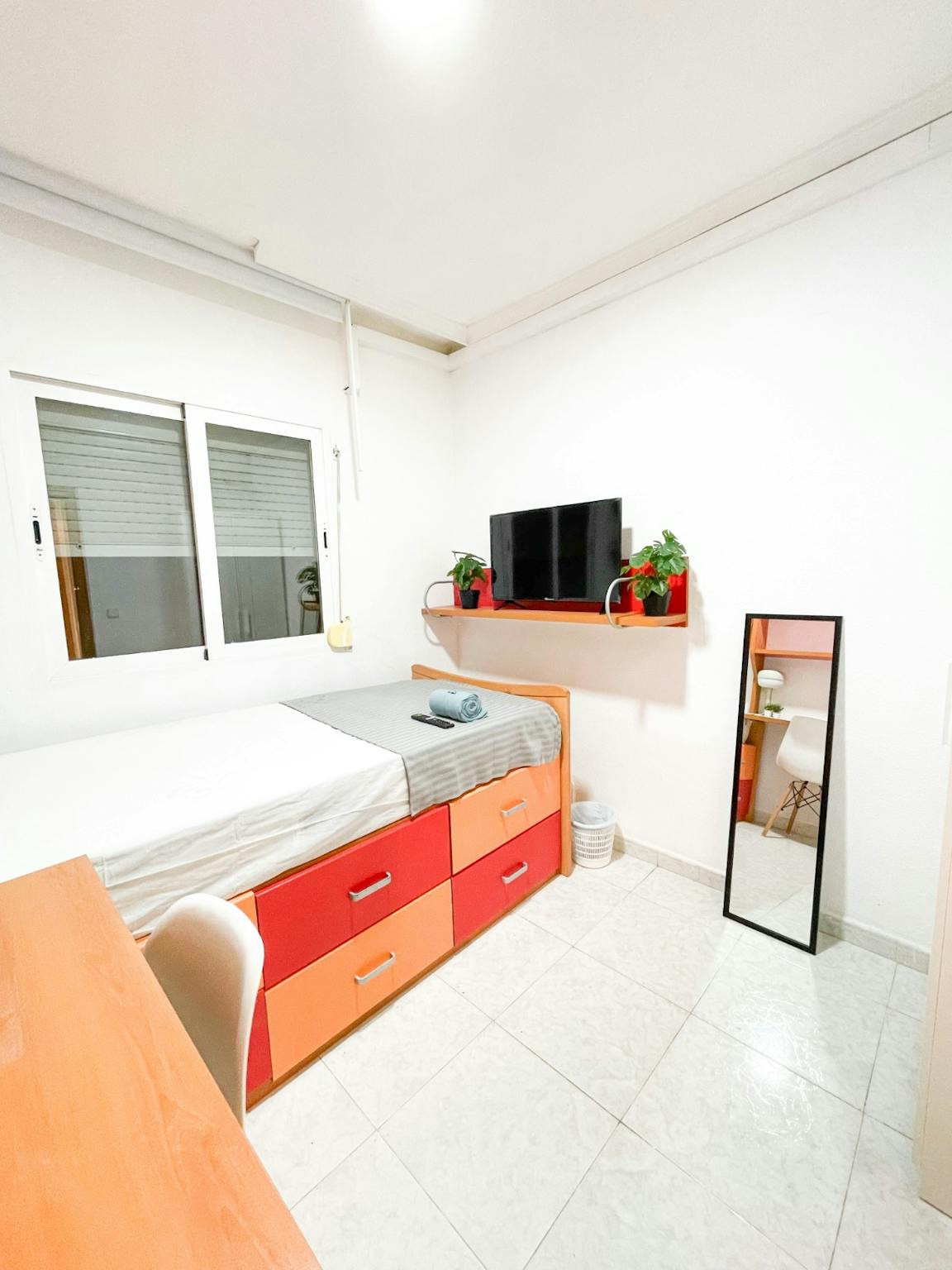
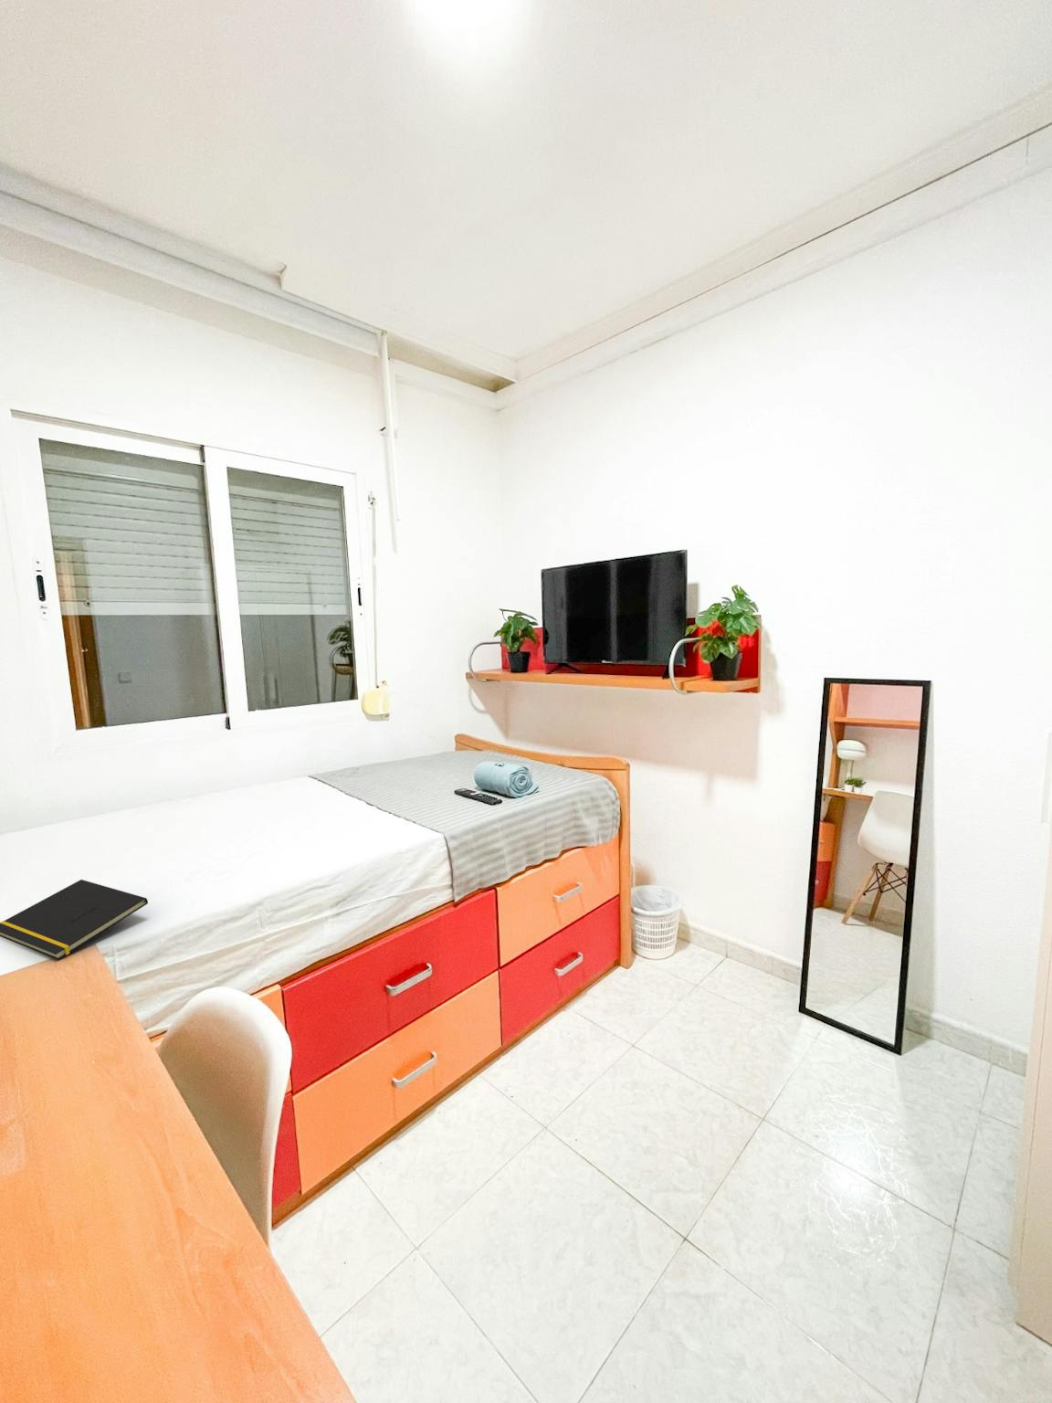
+ notepad [0,878,149,961]
